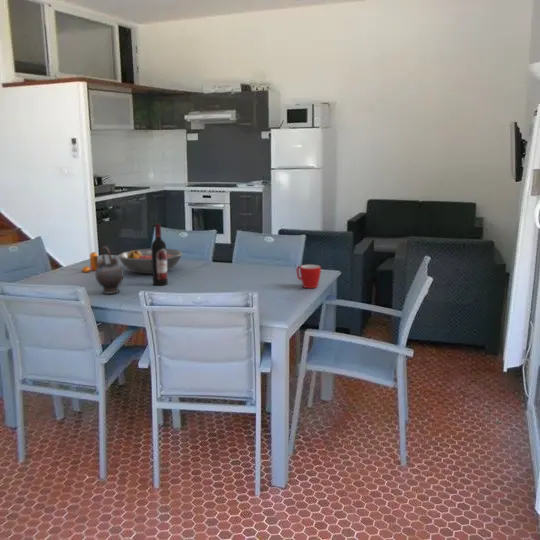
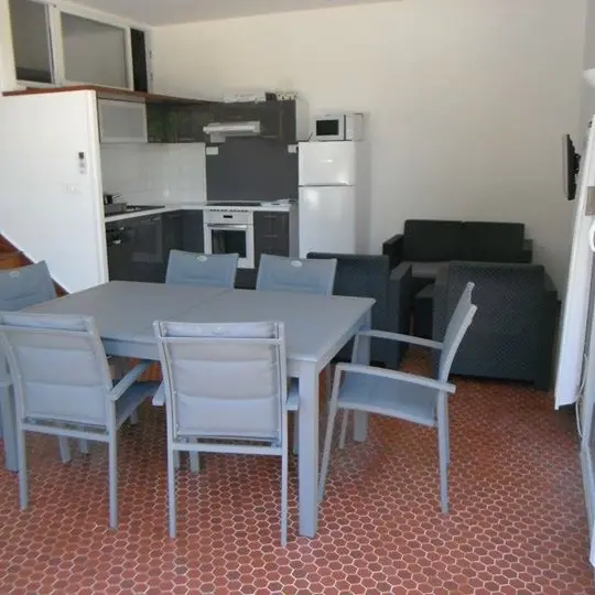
- teapot [94,245,124,295]
- pepper shaker [81,251,99,273]
- wine bottle [150,223,169,287]
- fruit bowl [117,248,184,275]
- mug [295,264,322,289]
